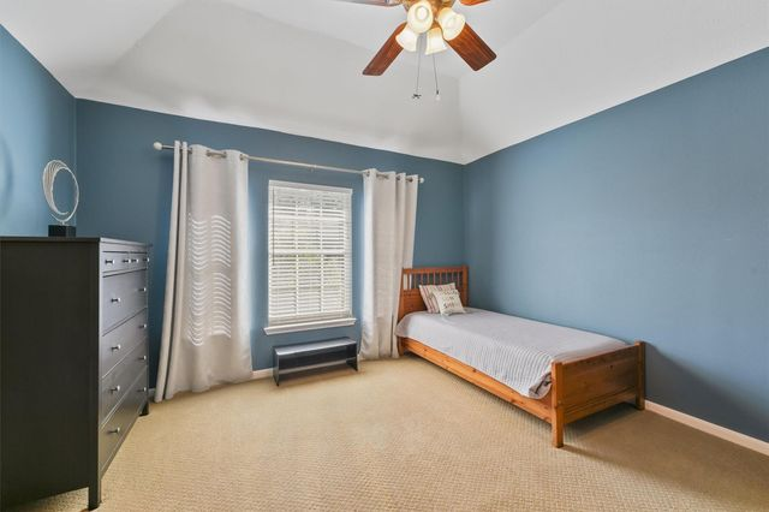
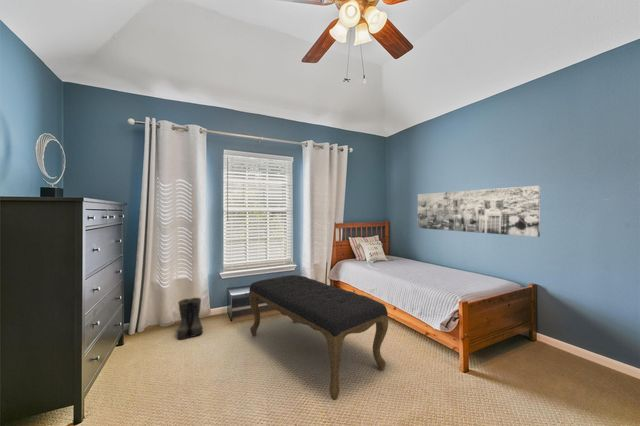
+ bench [248,274,389,401]
+ wall art [416,185,541,238]
+ boots [176,297,204,340]
